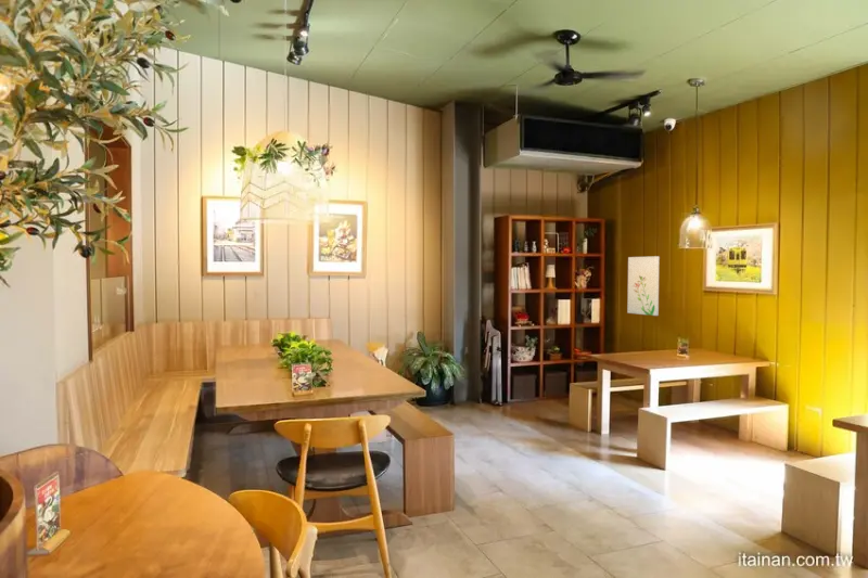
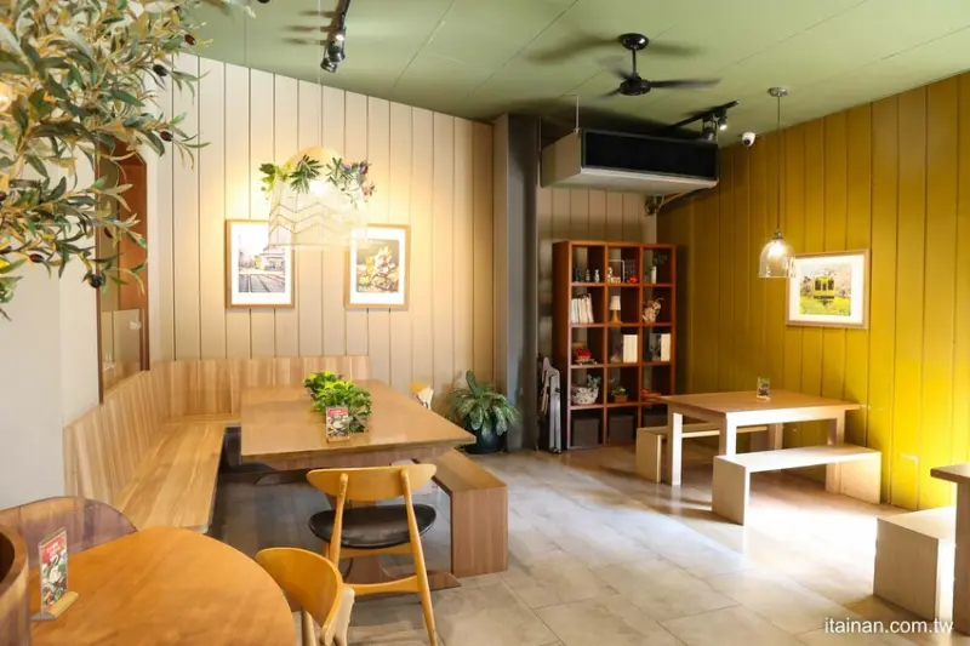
- wall art [626,255,661,317]
